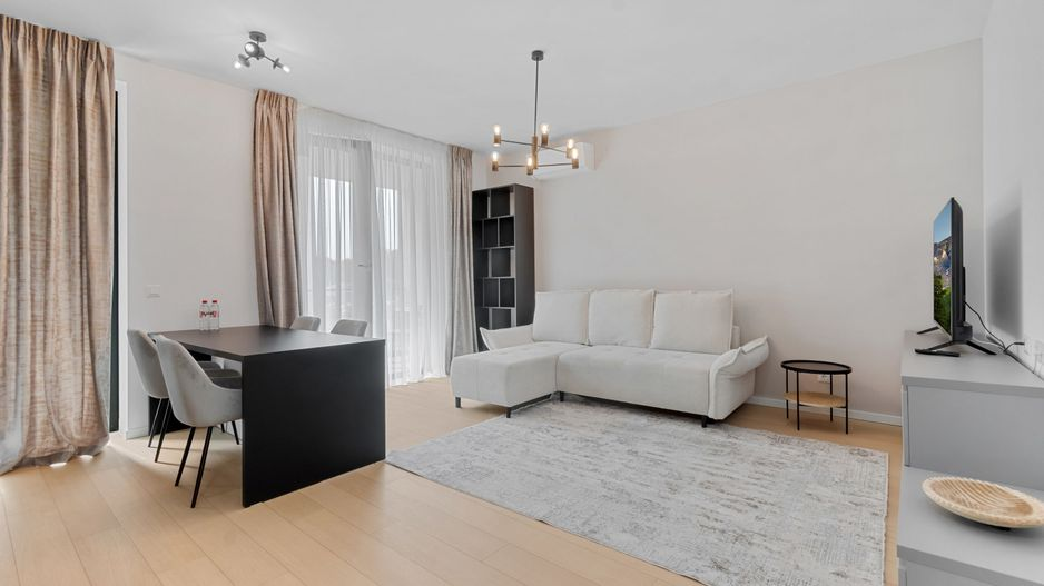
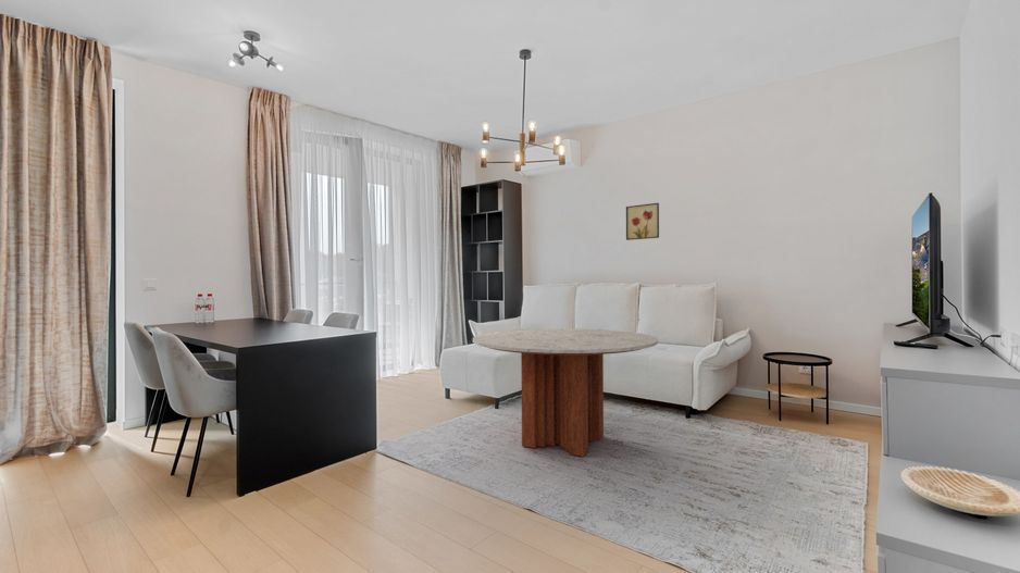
+ wall art [625,202,660,241]
+ coffee table [472,327,659,458]
